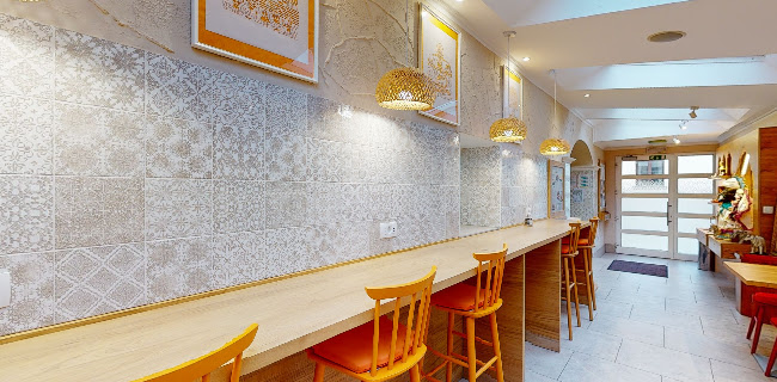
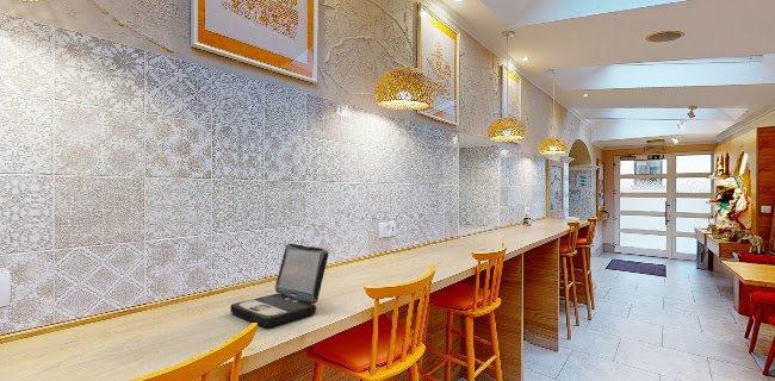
+ laptop [229,242,329,329]
